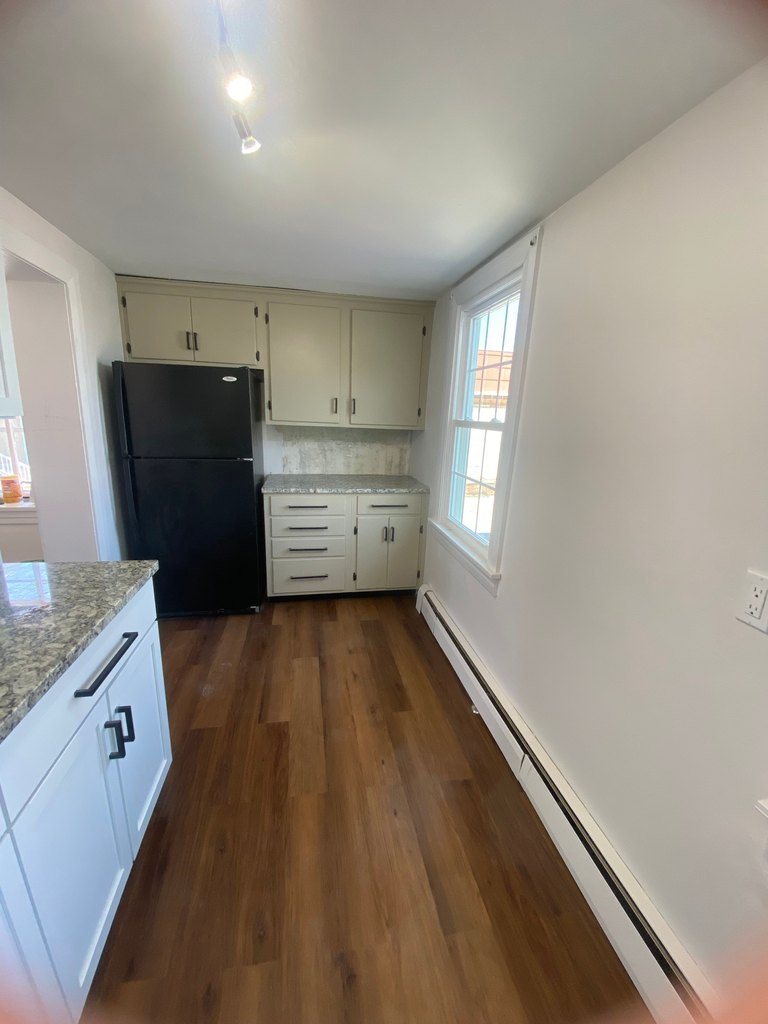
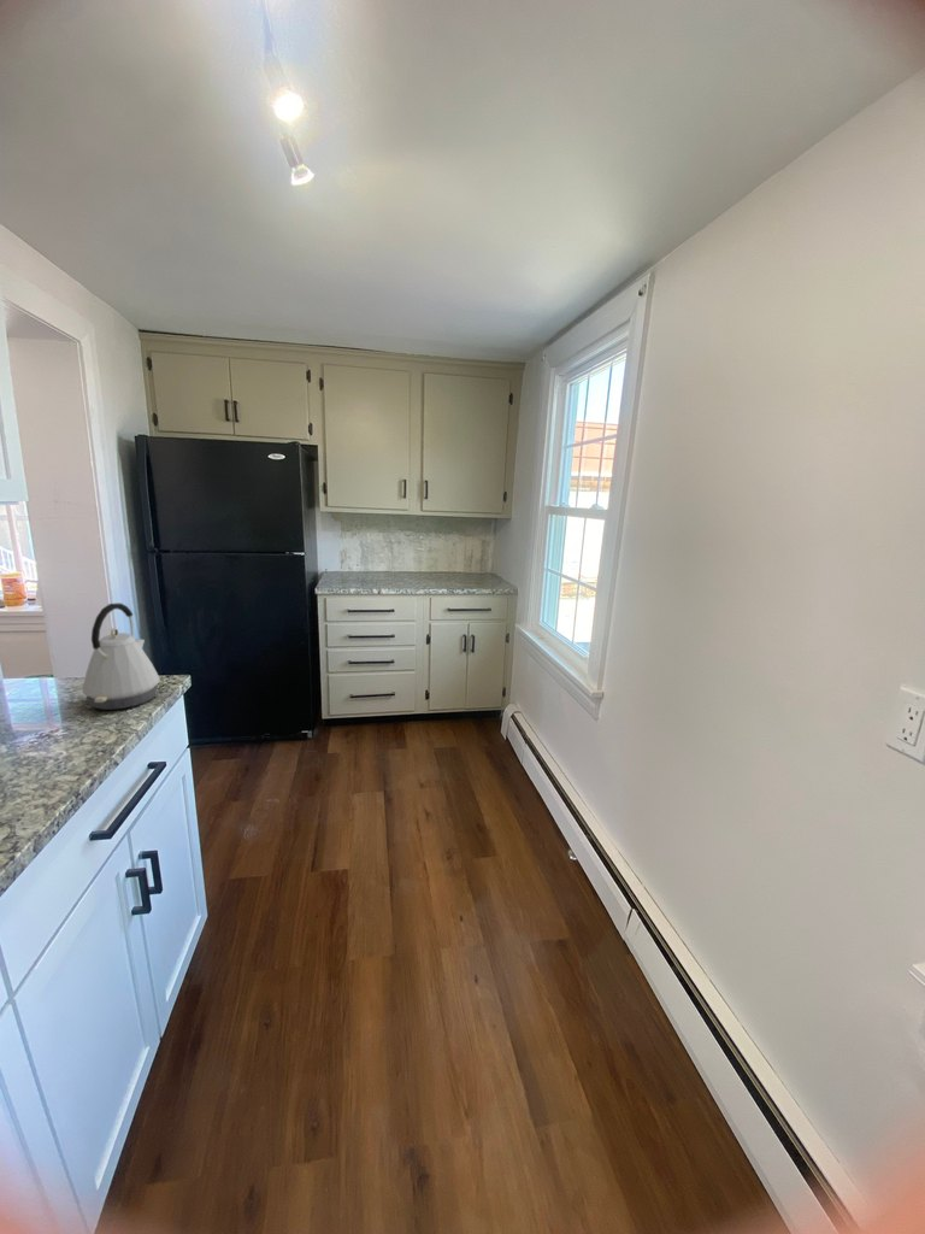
+ kettle [81,603,160,711]
